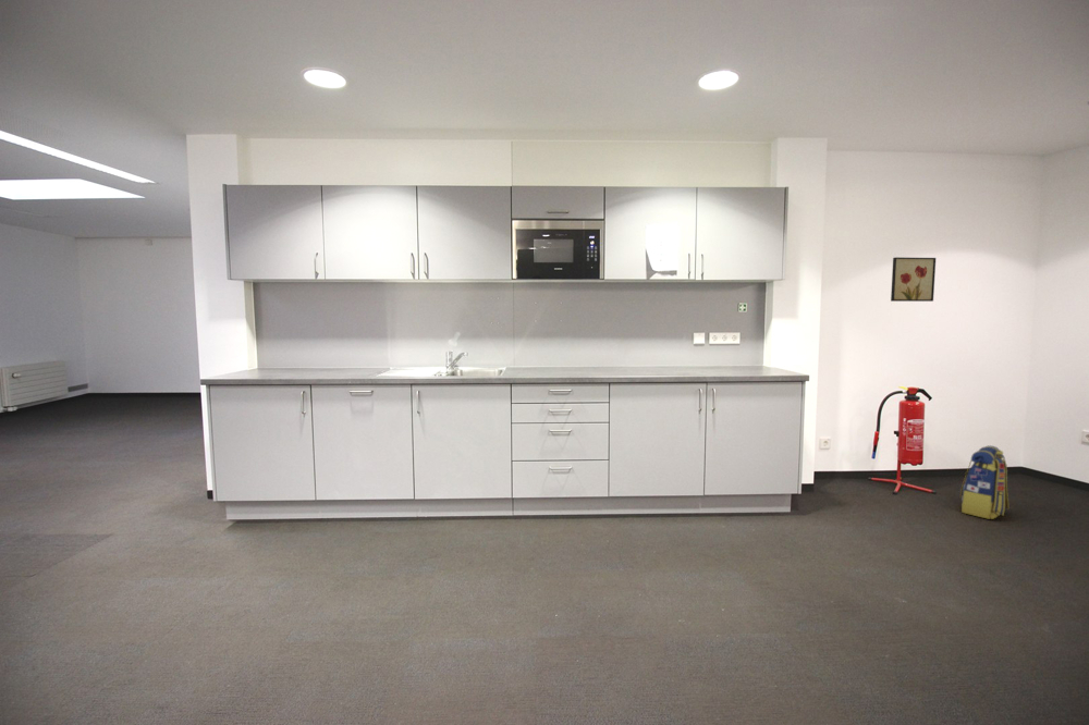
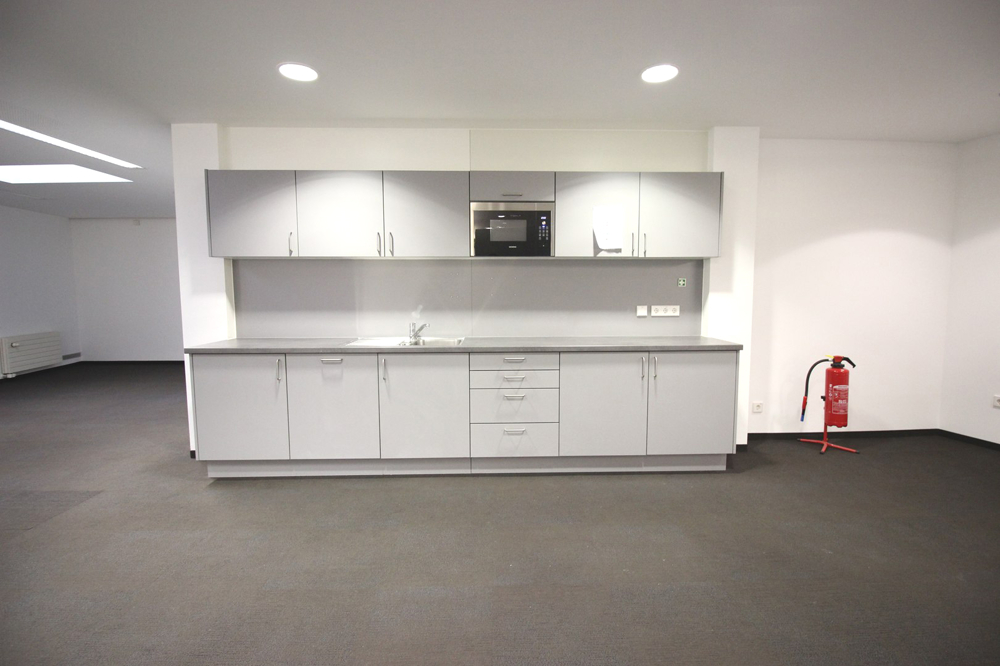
- wall art [890,256,937,303]
- backpack [959,444,1010,520]
